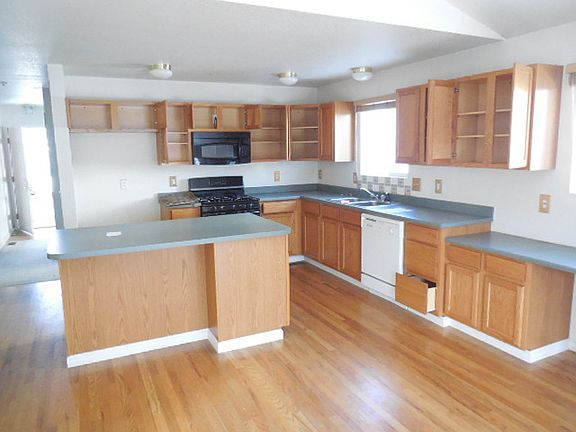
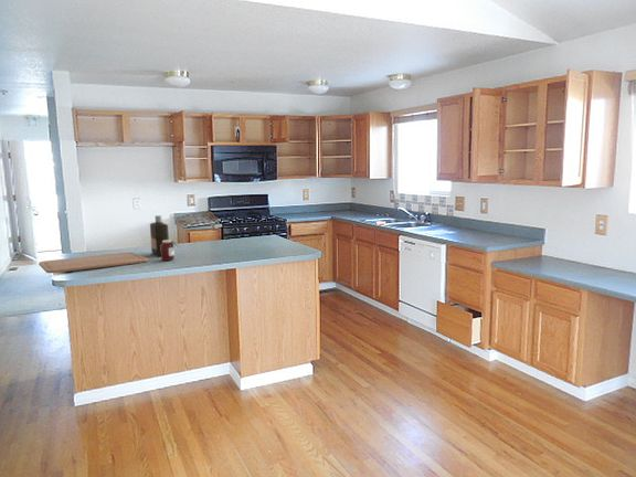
+ bottle [149,214,170,257]
+ jar [160,239,180,262]
+ chopping board [38,252,149,274]
